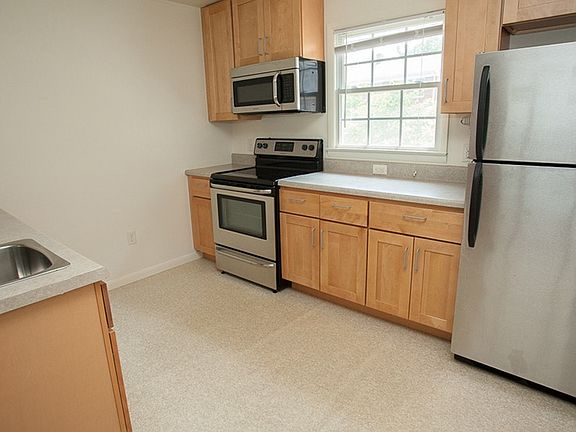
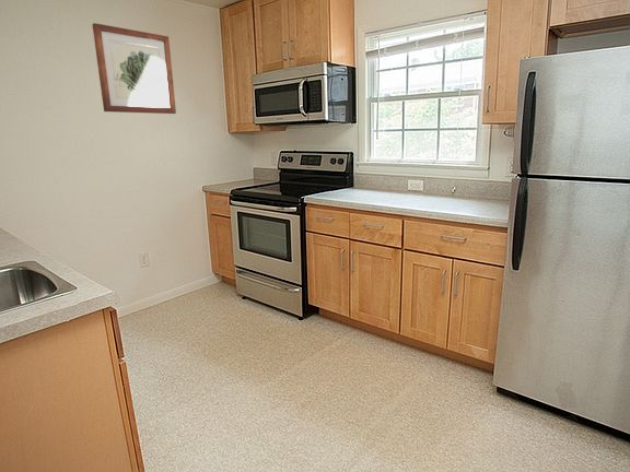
+ wall art [91,22,177,115]
